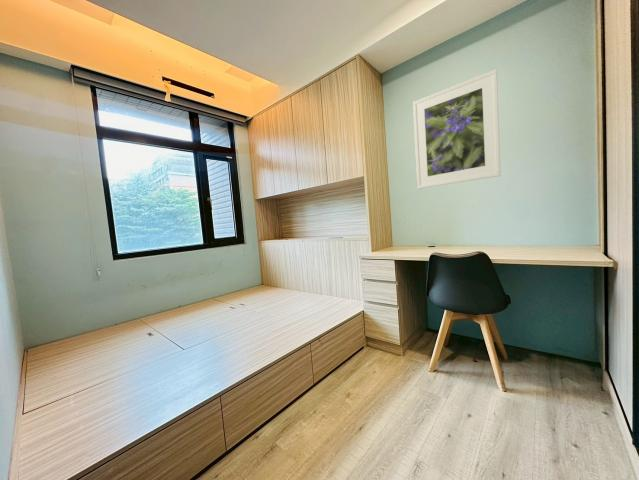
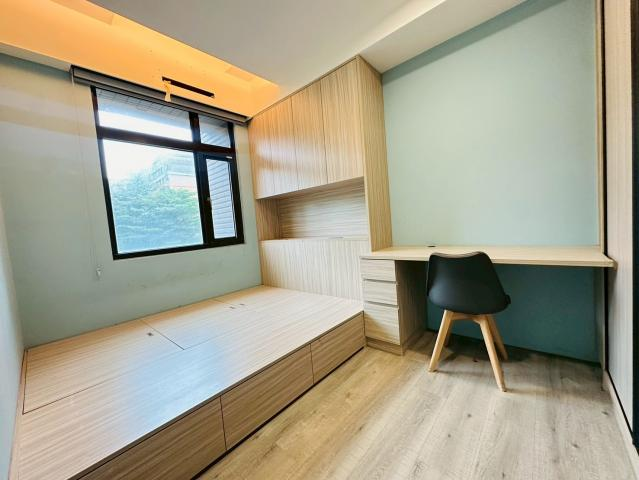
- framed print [412,68,502,190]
